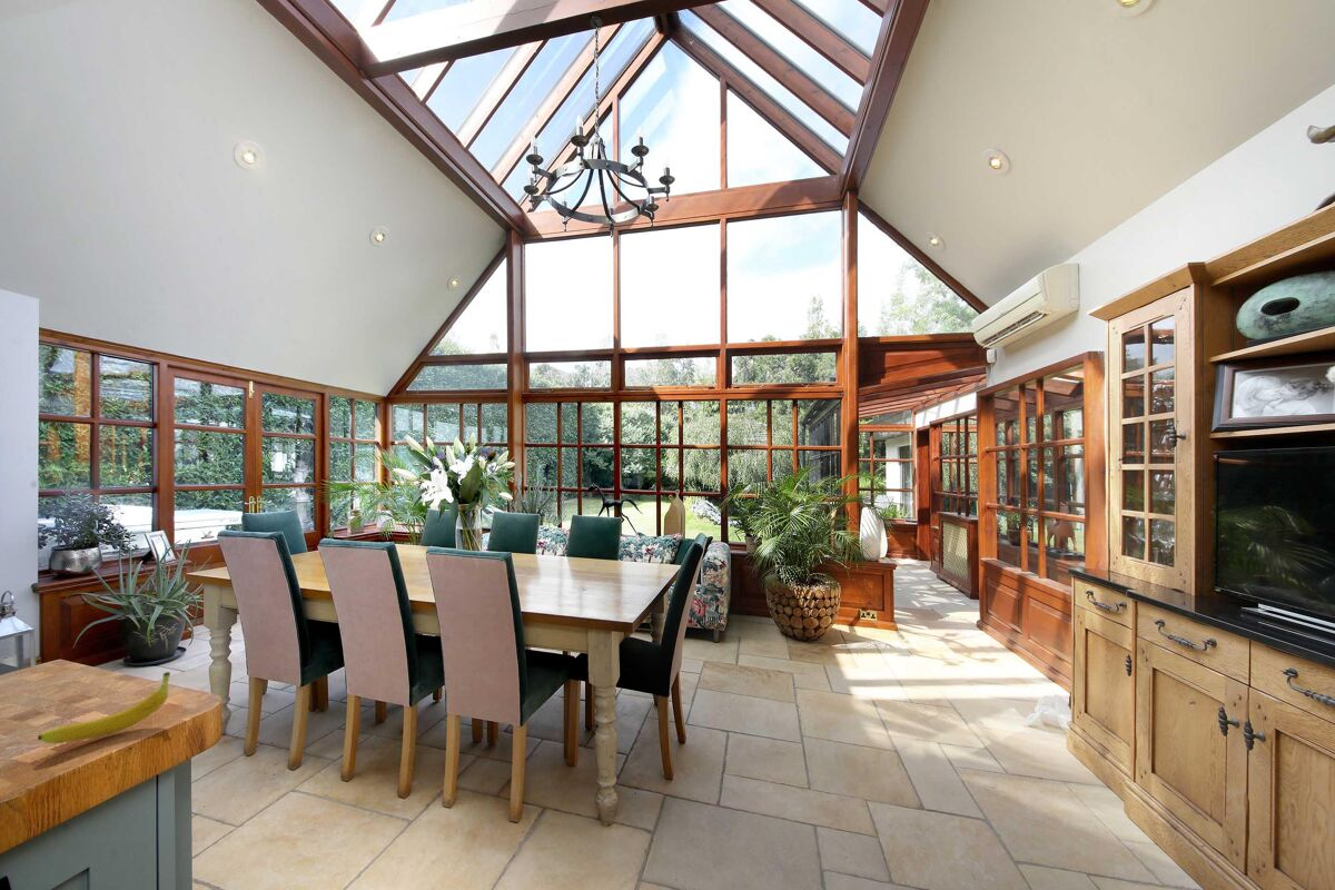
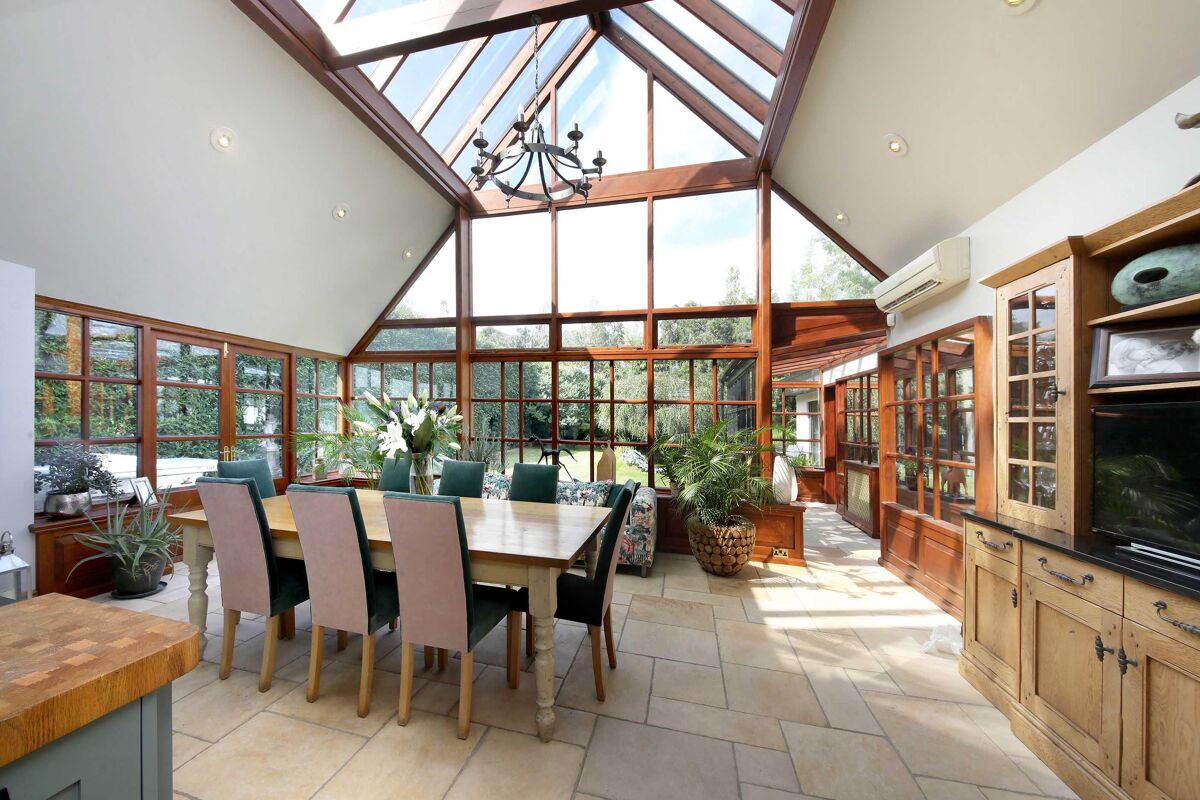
- fruit [37,671,171,744]
